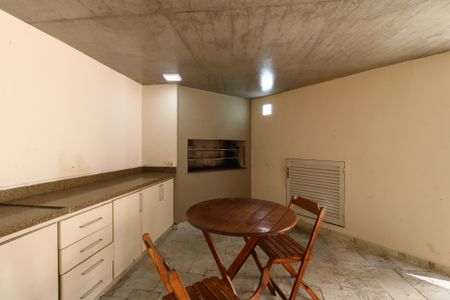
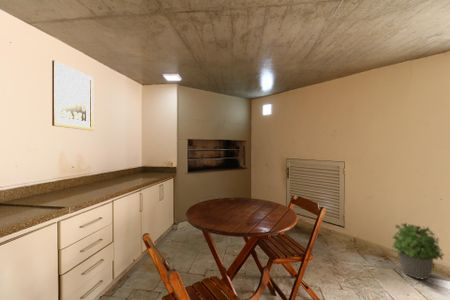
+ potted plant [391,222,445,280]
+ wall art [51,59,94,131]
